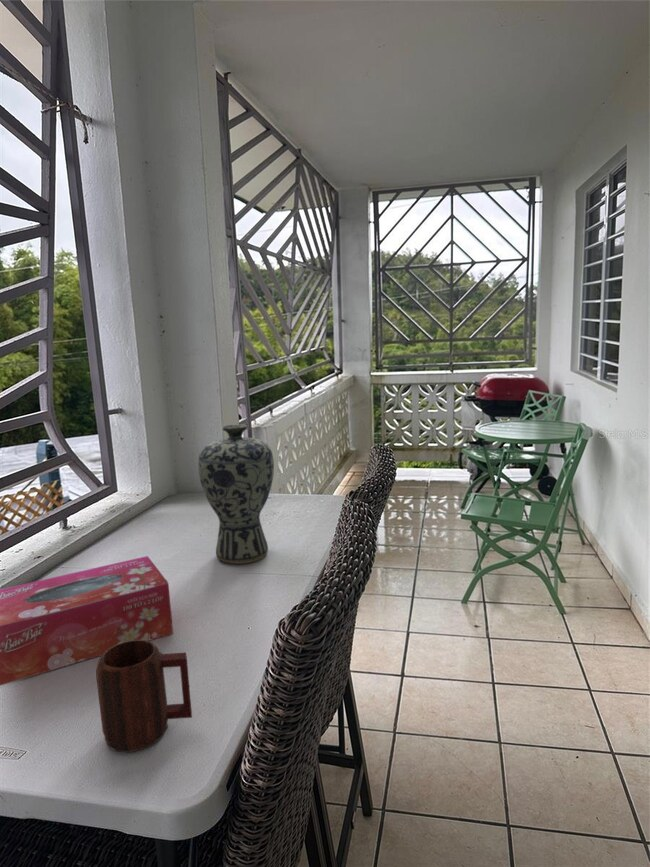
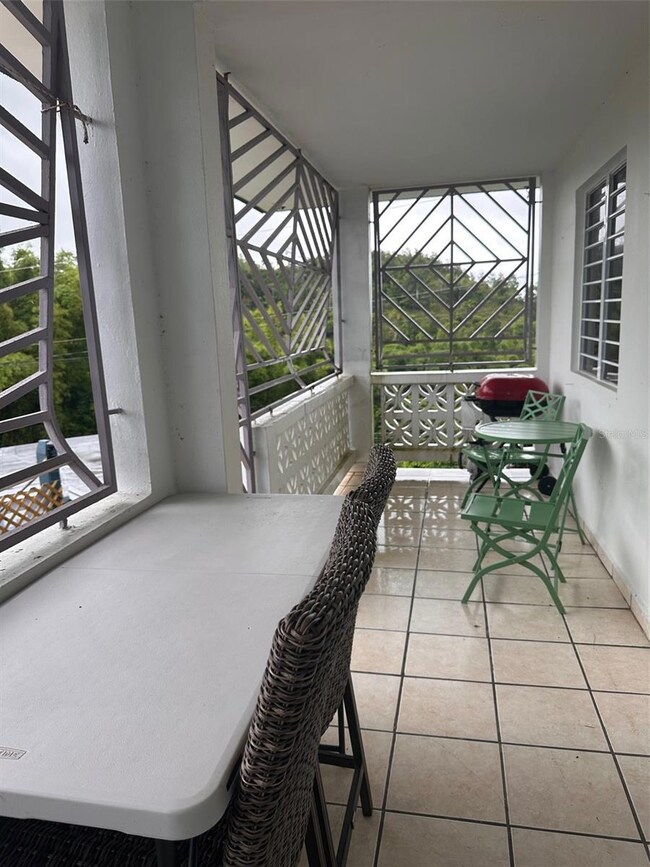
- mug [95,640,193,753]
- vase [197,423,275,564]
- tissue box [0,555,174,687]
